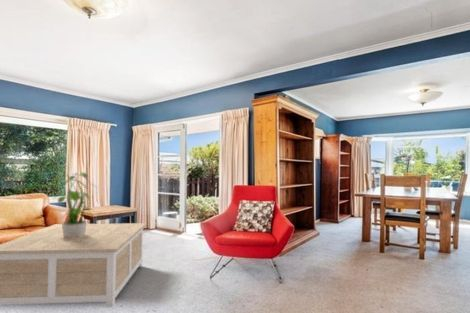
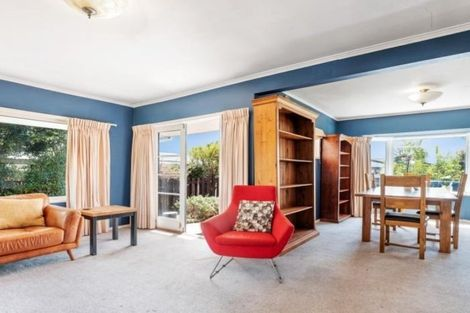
- coffee table [0,222,147,308]
- potted plant [50,171,99,238]
